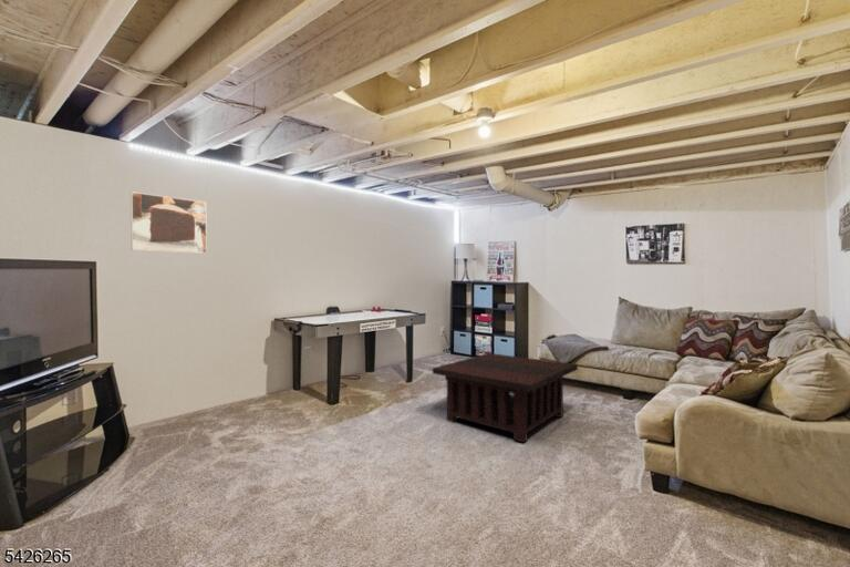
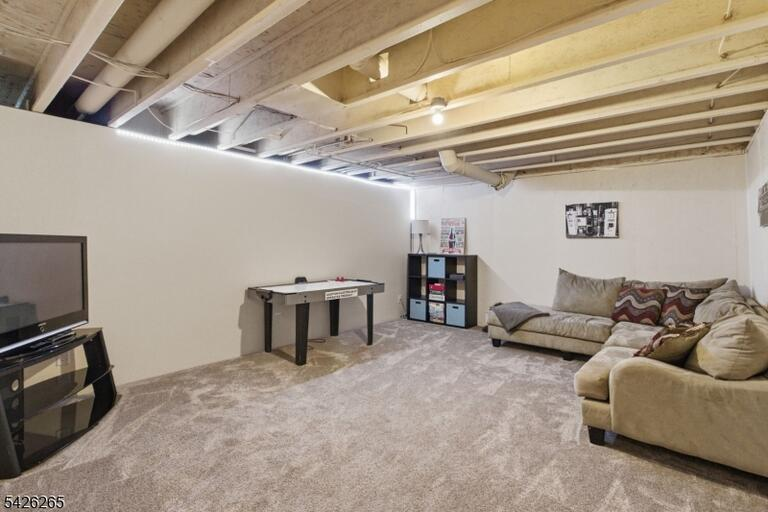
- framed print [129,190,208,255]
- coffee table [432,352,579,443]
